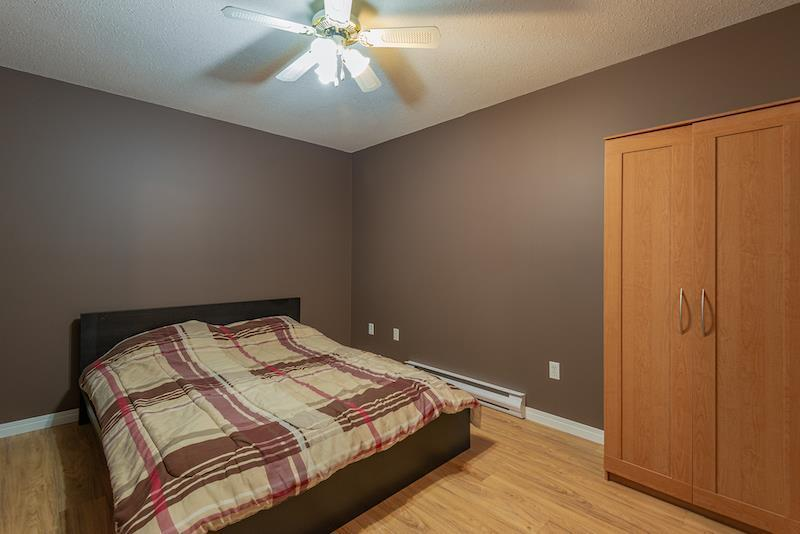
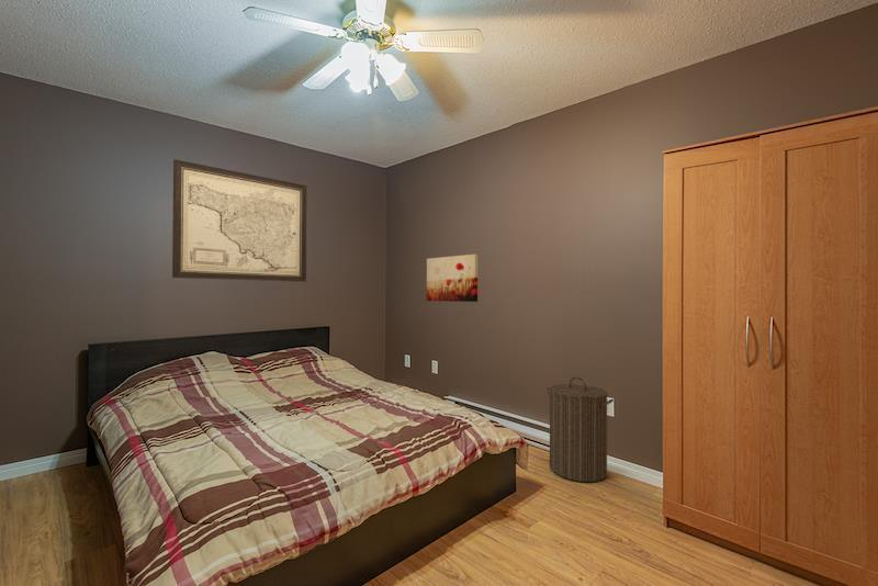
+ laundry hamper [545,376,615,483]
+ wall art [426,253,479,303]
+ wall art [171,158,308,283]
